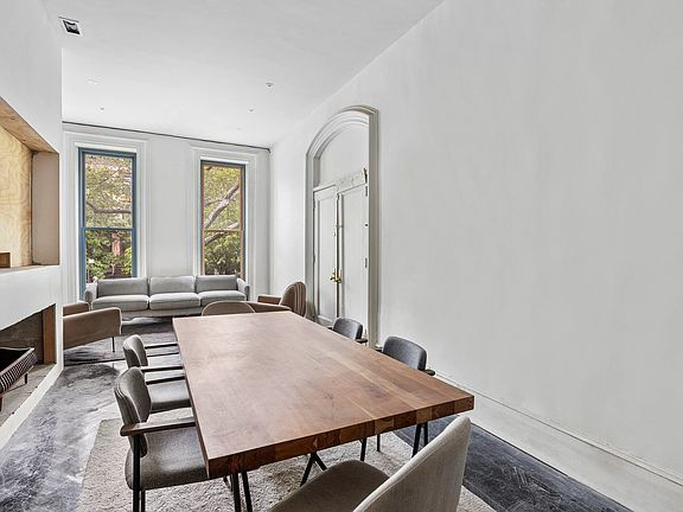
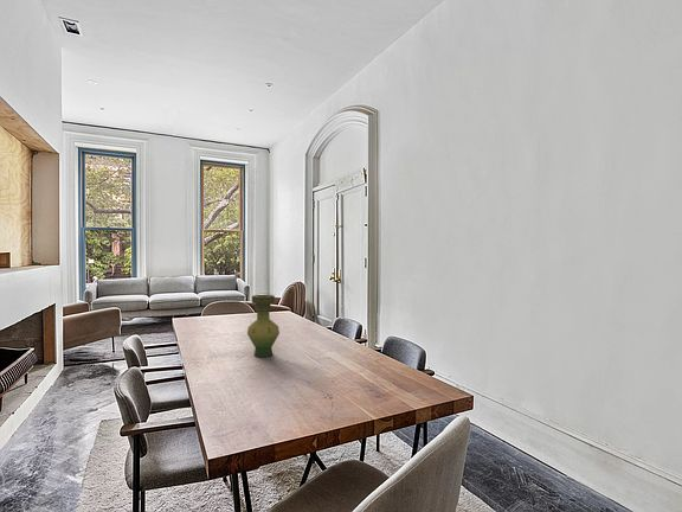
+ vase [246,294,281,358]
